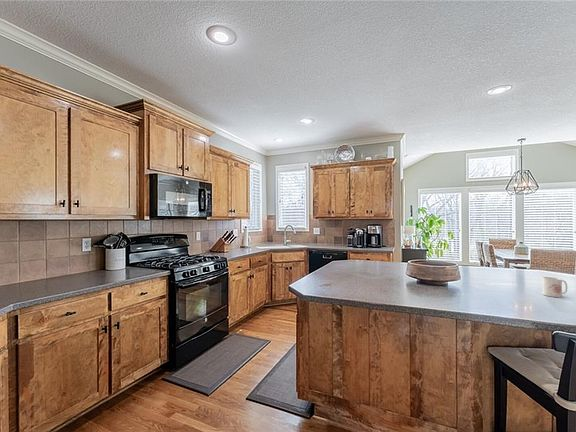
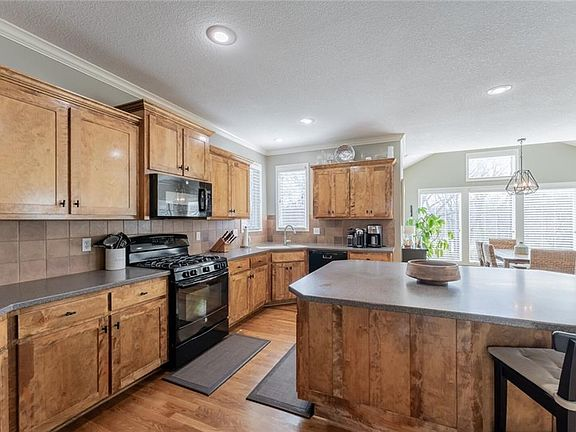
- mug [541,276,568,298]
